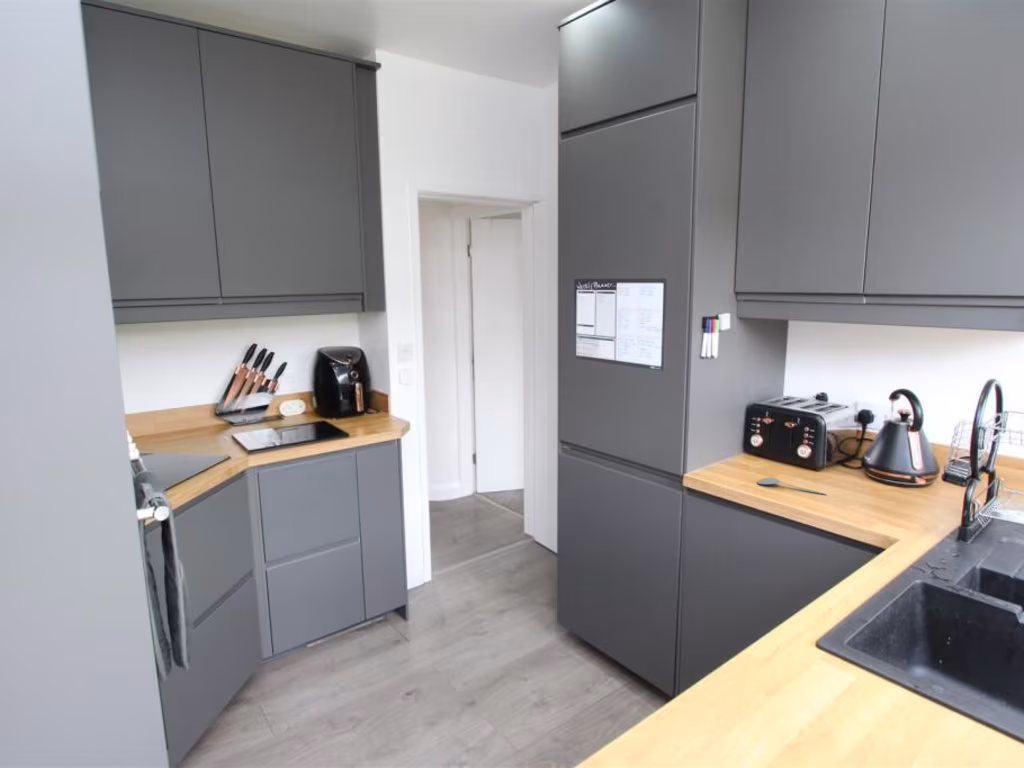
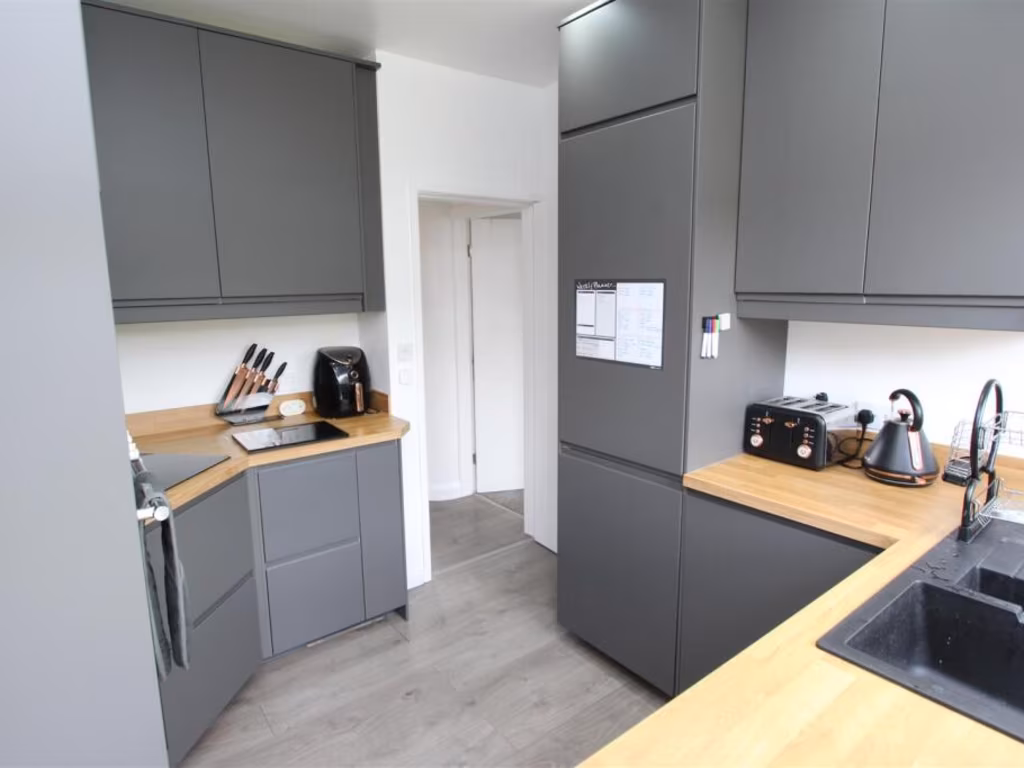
- spoon [756,477,827,495]
